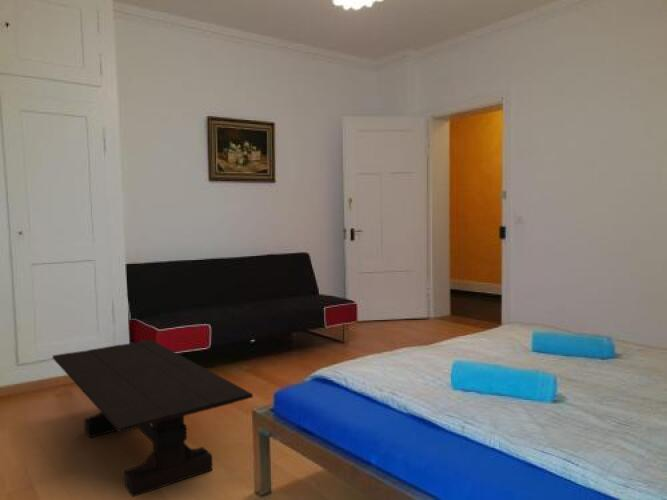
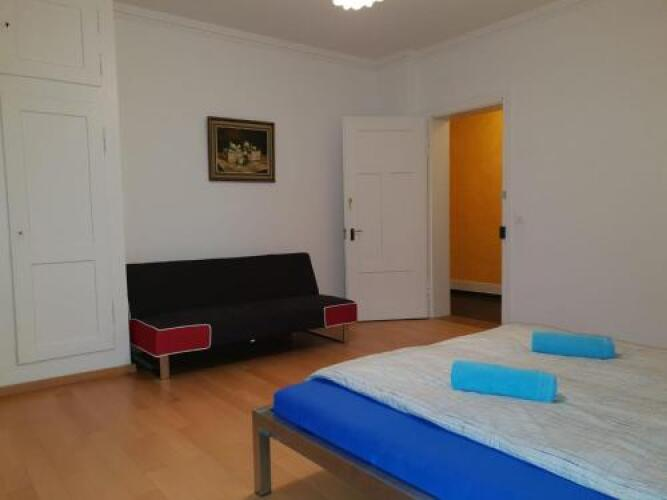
- coffee table [52,339,254,498]
